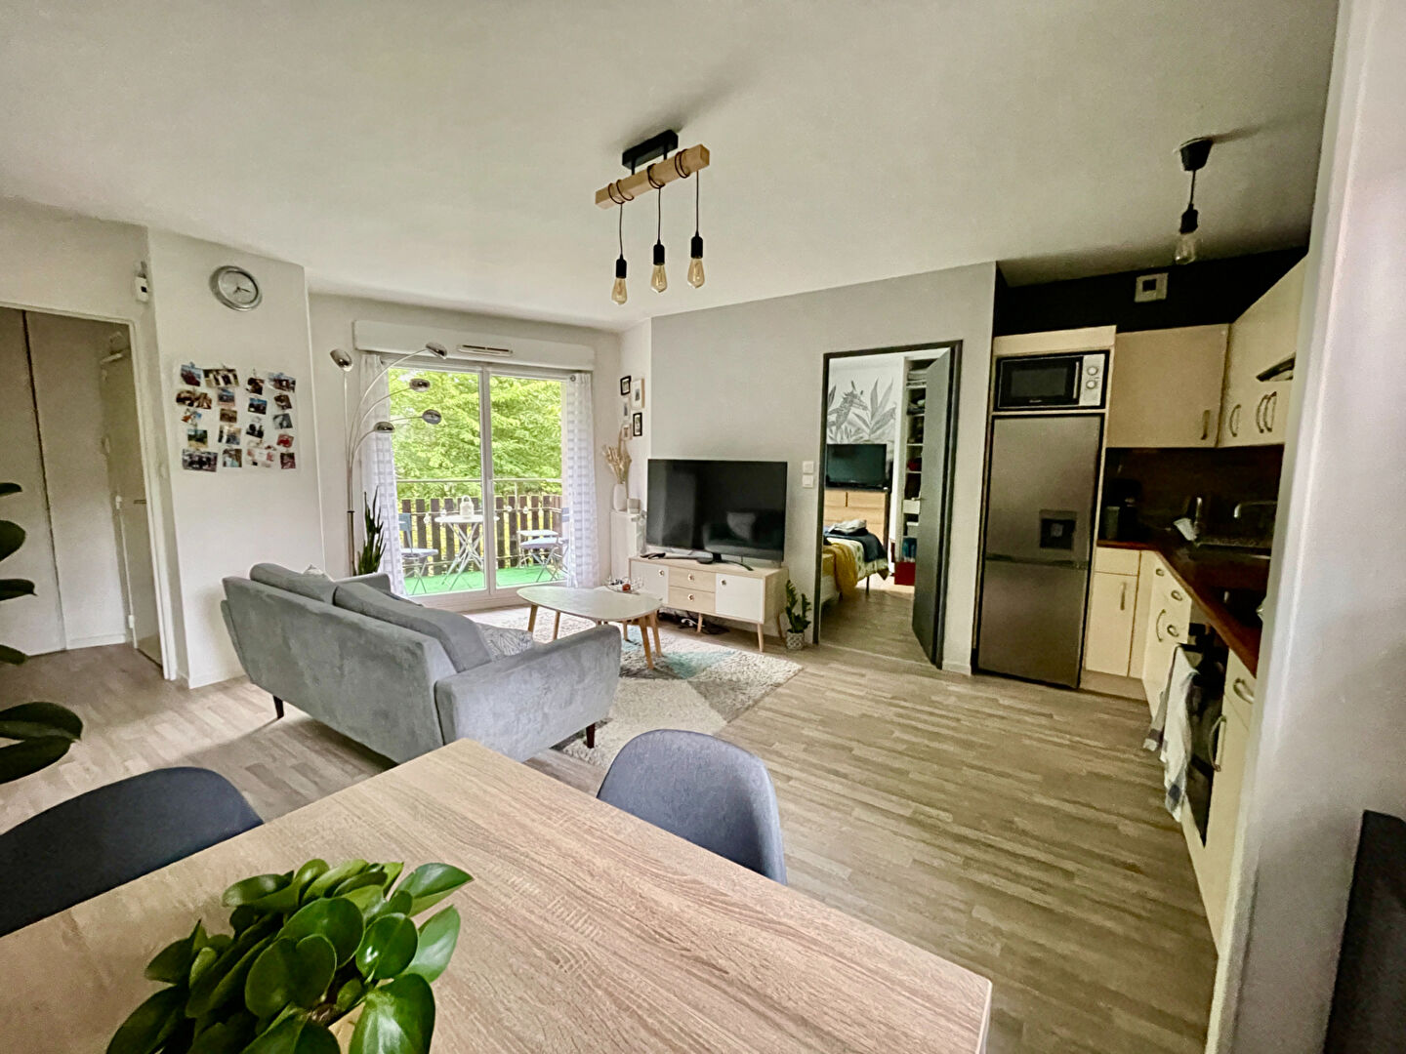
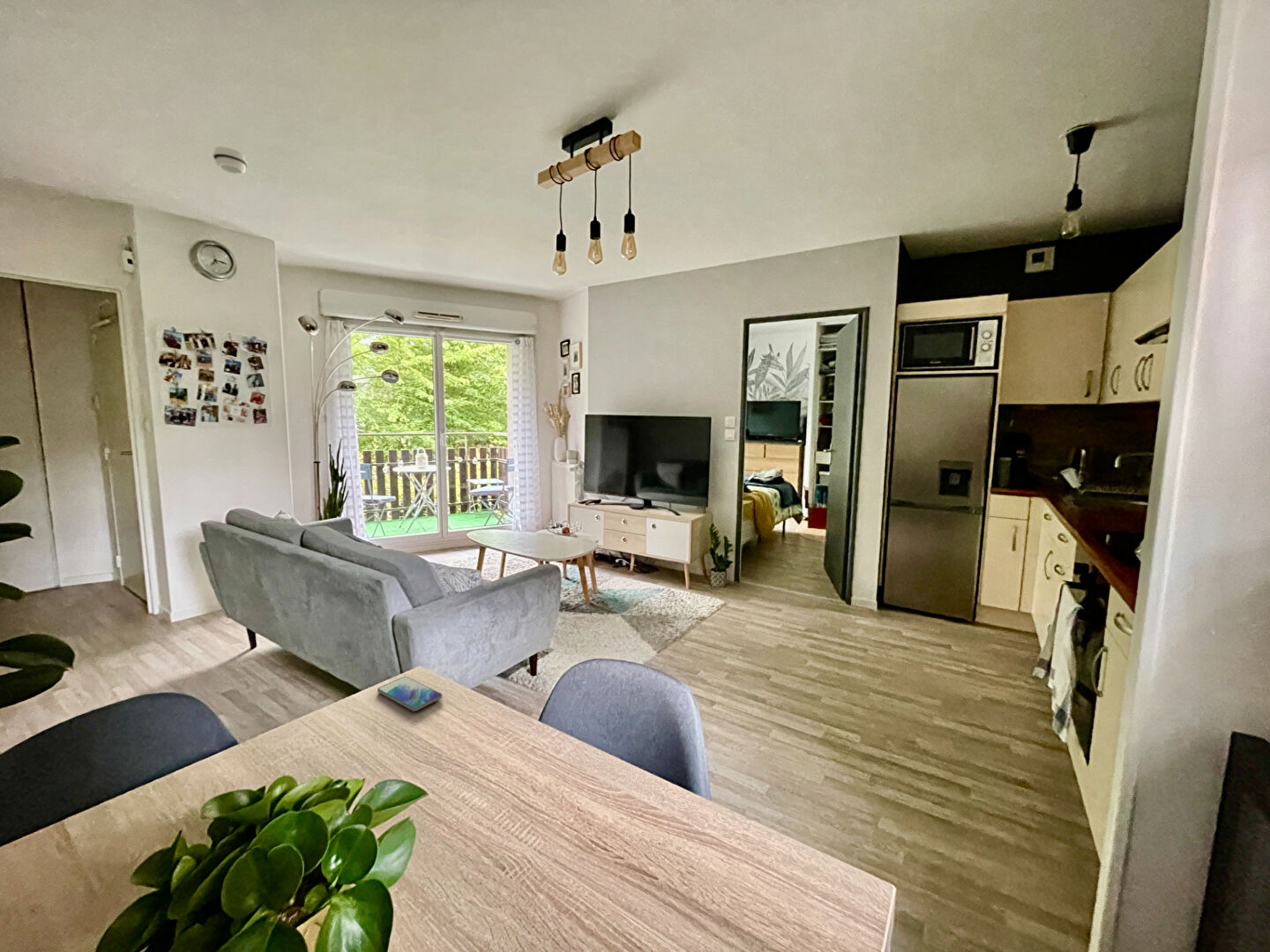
+ smoke detector [212,145,249,175]
+ smartphone [377,676,444,712]
